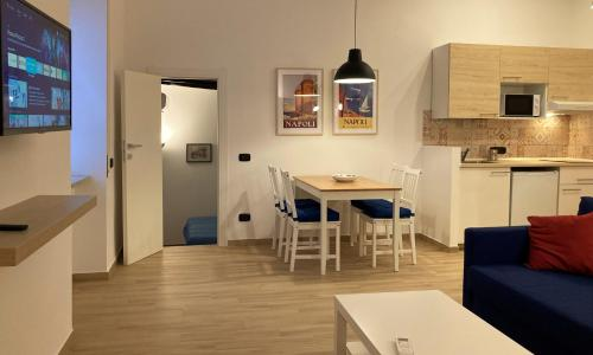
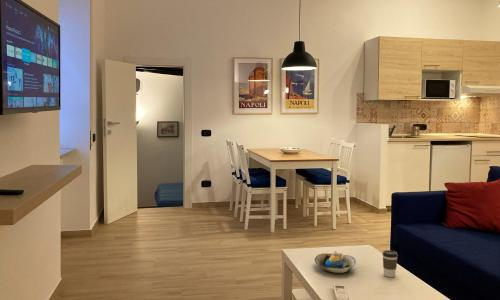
+ coffee cup [381,249,399,278]
+ decorative bowl [314,249,357,274]
